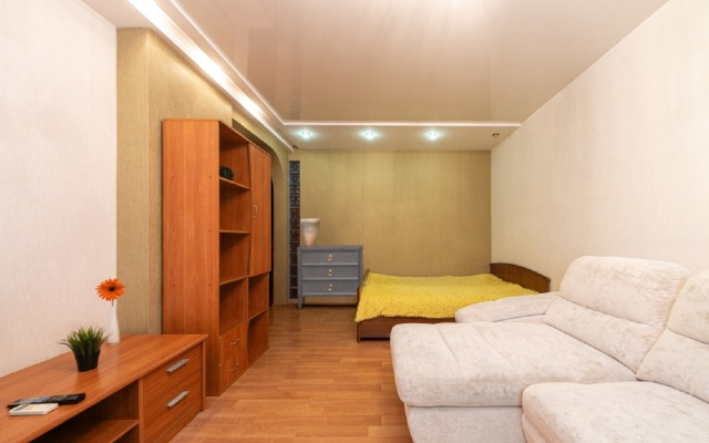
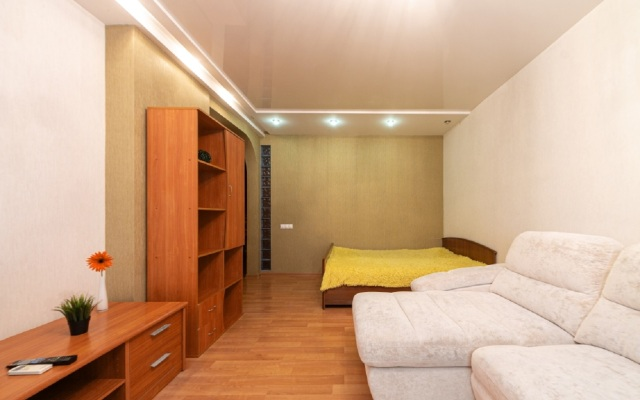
- decorative urn [299,218,321,247]
- dresser [296,244,364,311]
